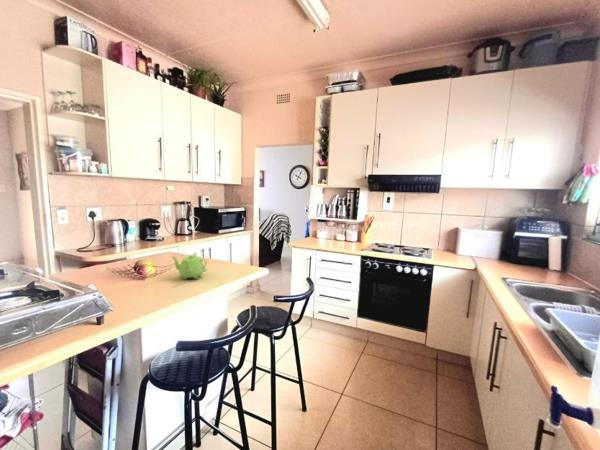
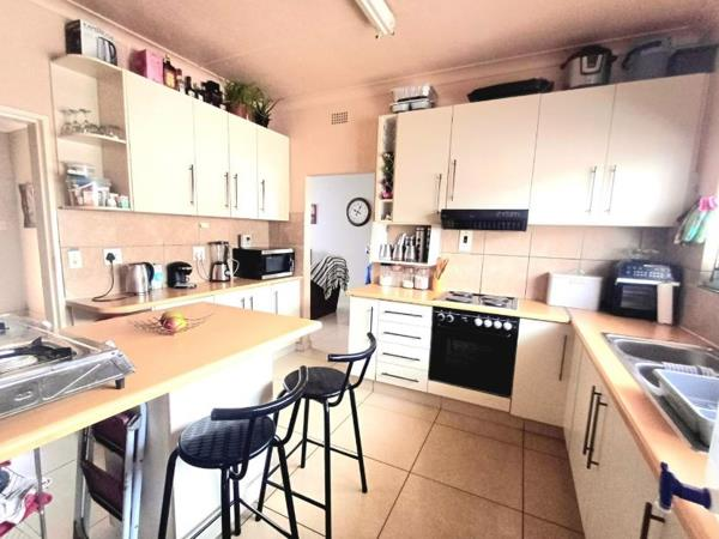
- teapot [170,251,208,280]
